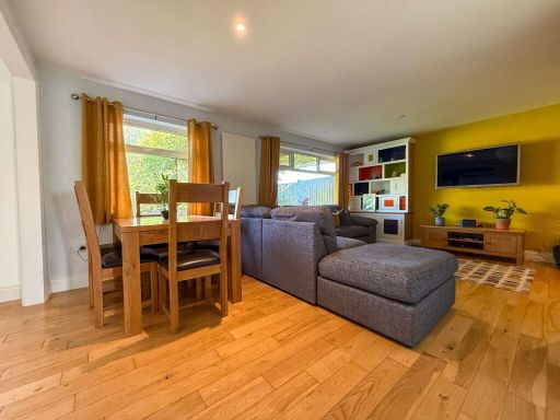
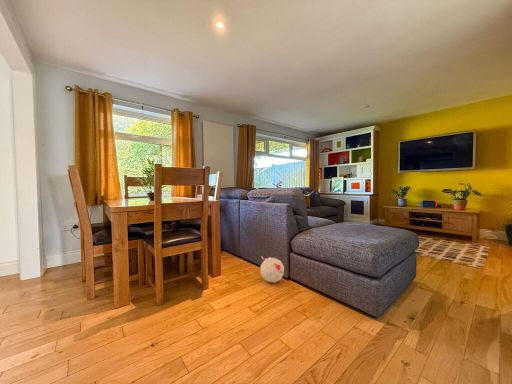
+ plush toy [259,255,285,283]
